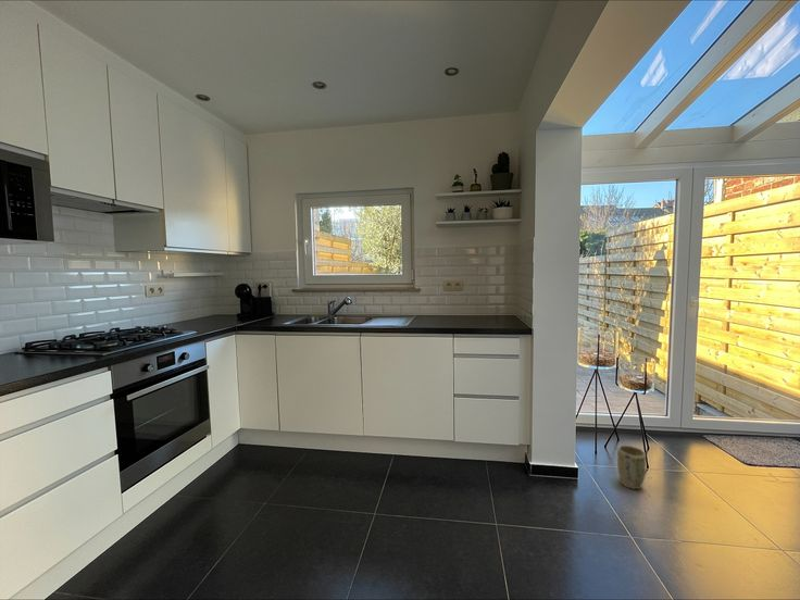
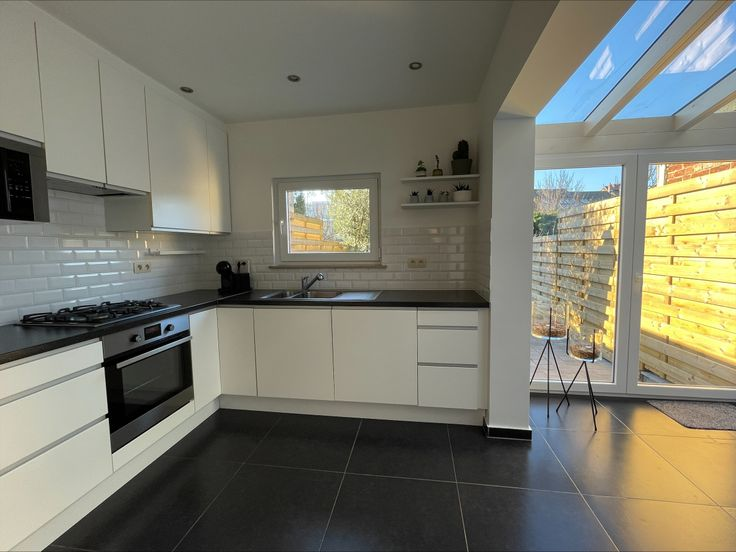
- plant pot [616,445,647,490]
